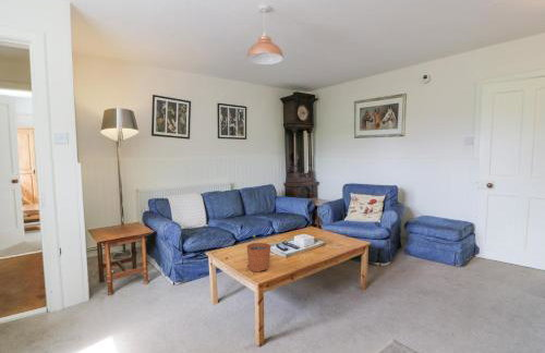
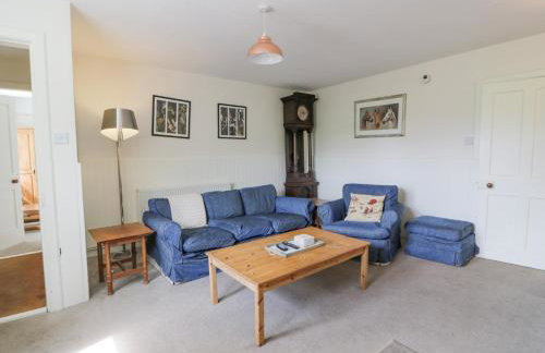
- plant pot [245,234,271,273]
